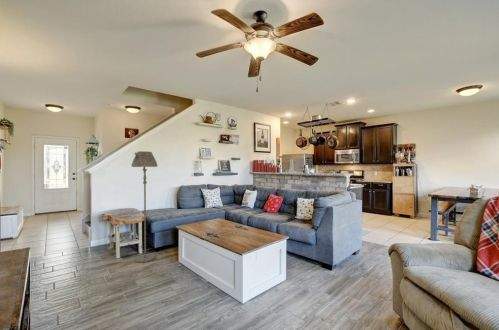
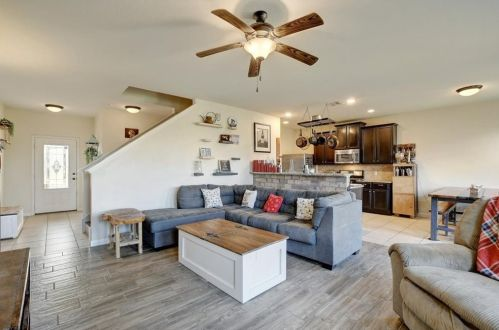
- floor lamp [130,150,158,263]
